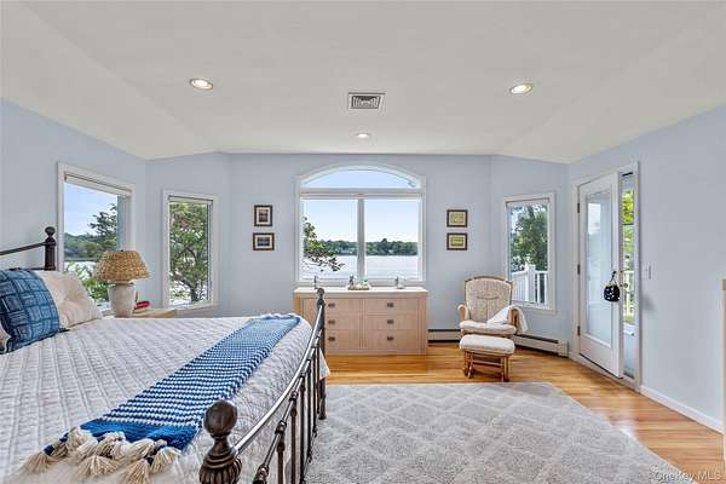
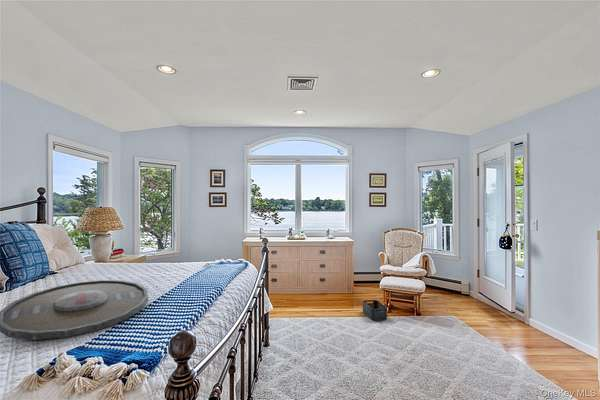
+ storage bin [362,299,388,321]
+ serving tray [0,279,149,341]
